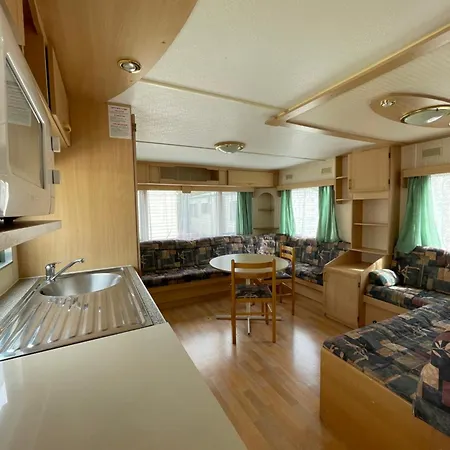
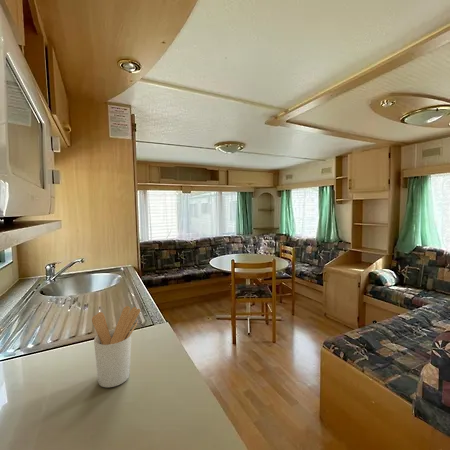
+ utensil holder [91,305,141,388]
